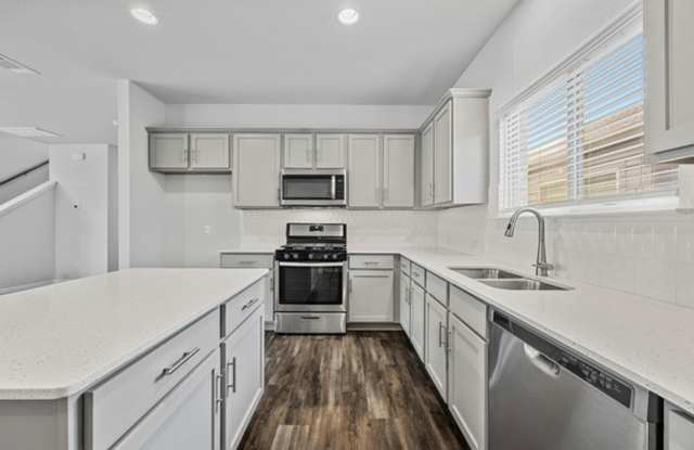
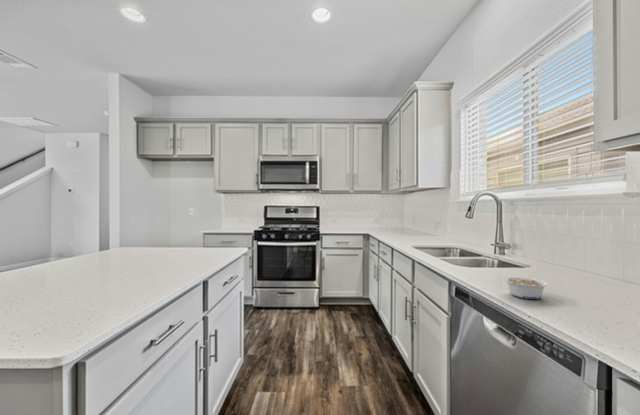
+ legume [503,275,549,300]
